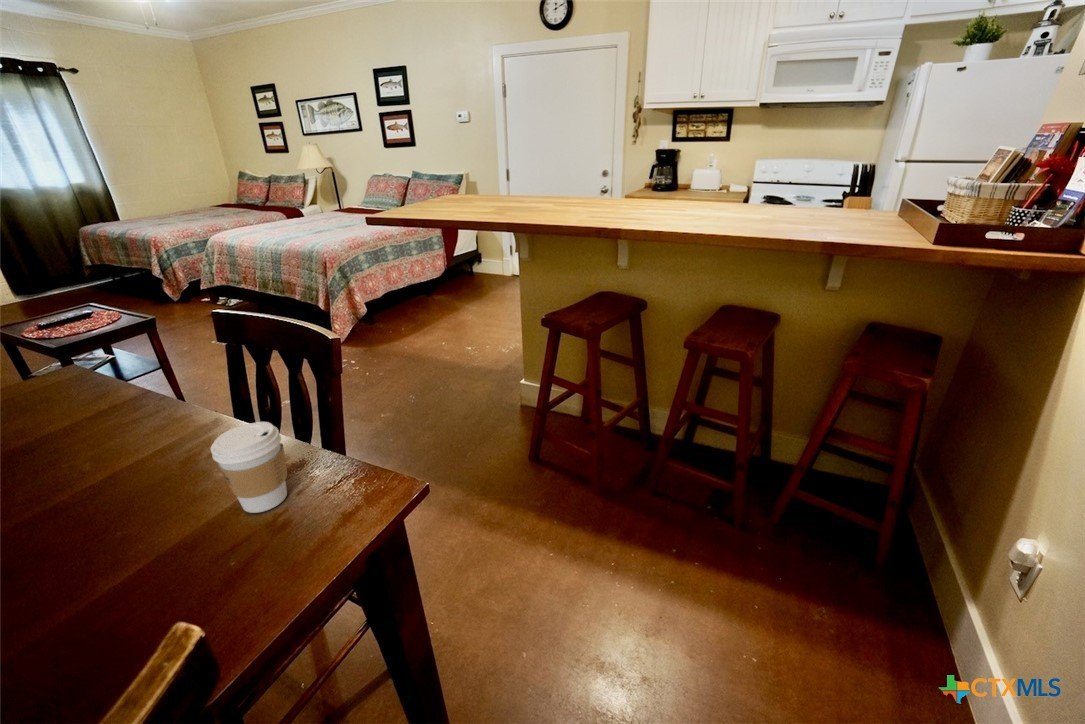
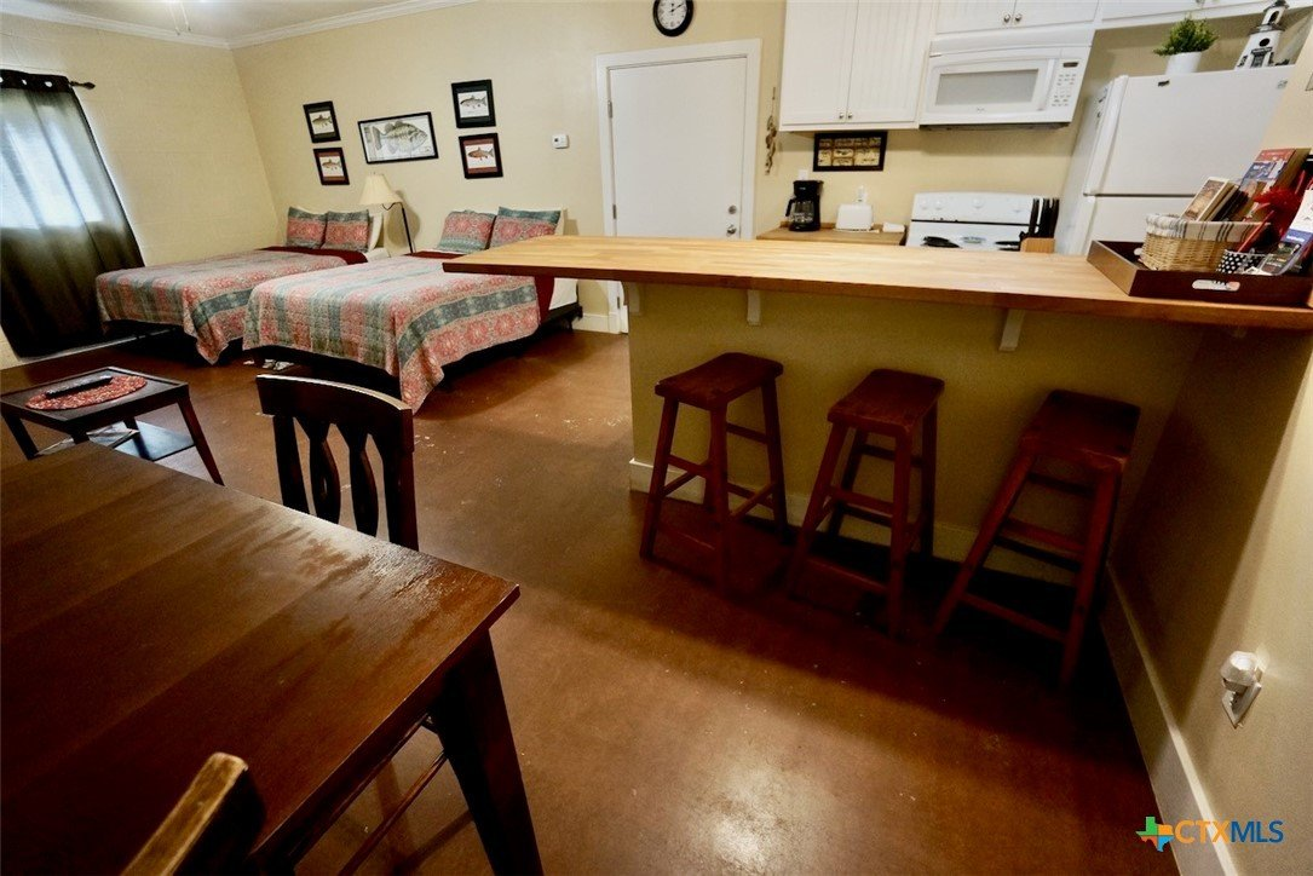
- coffee cup [210,421,288,514]
